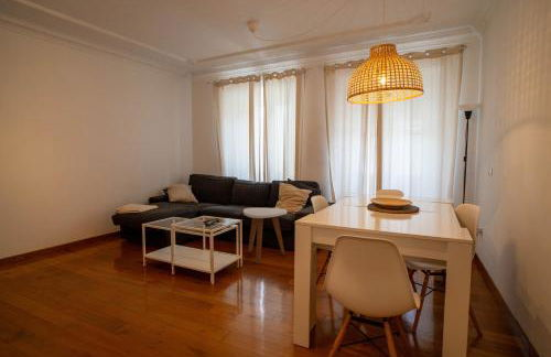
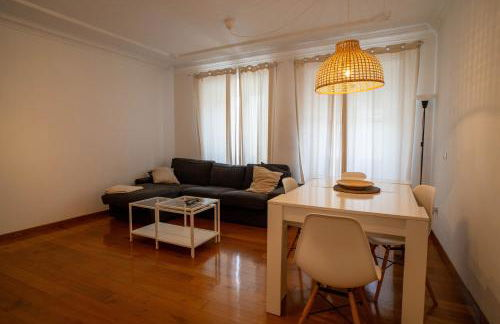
- side table [242,207,288,264]
